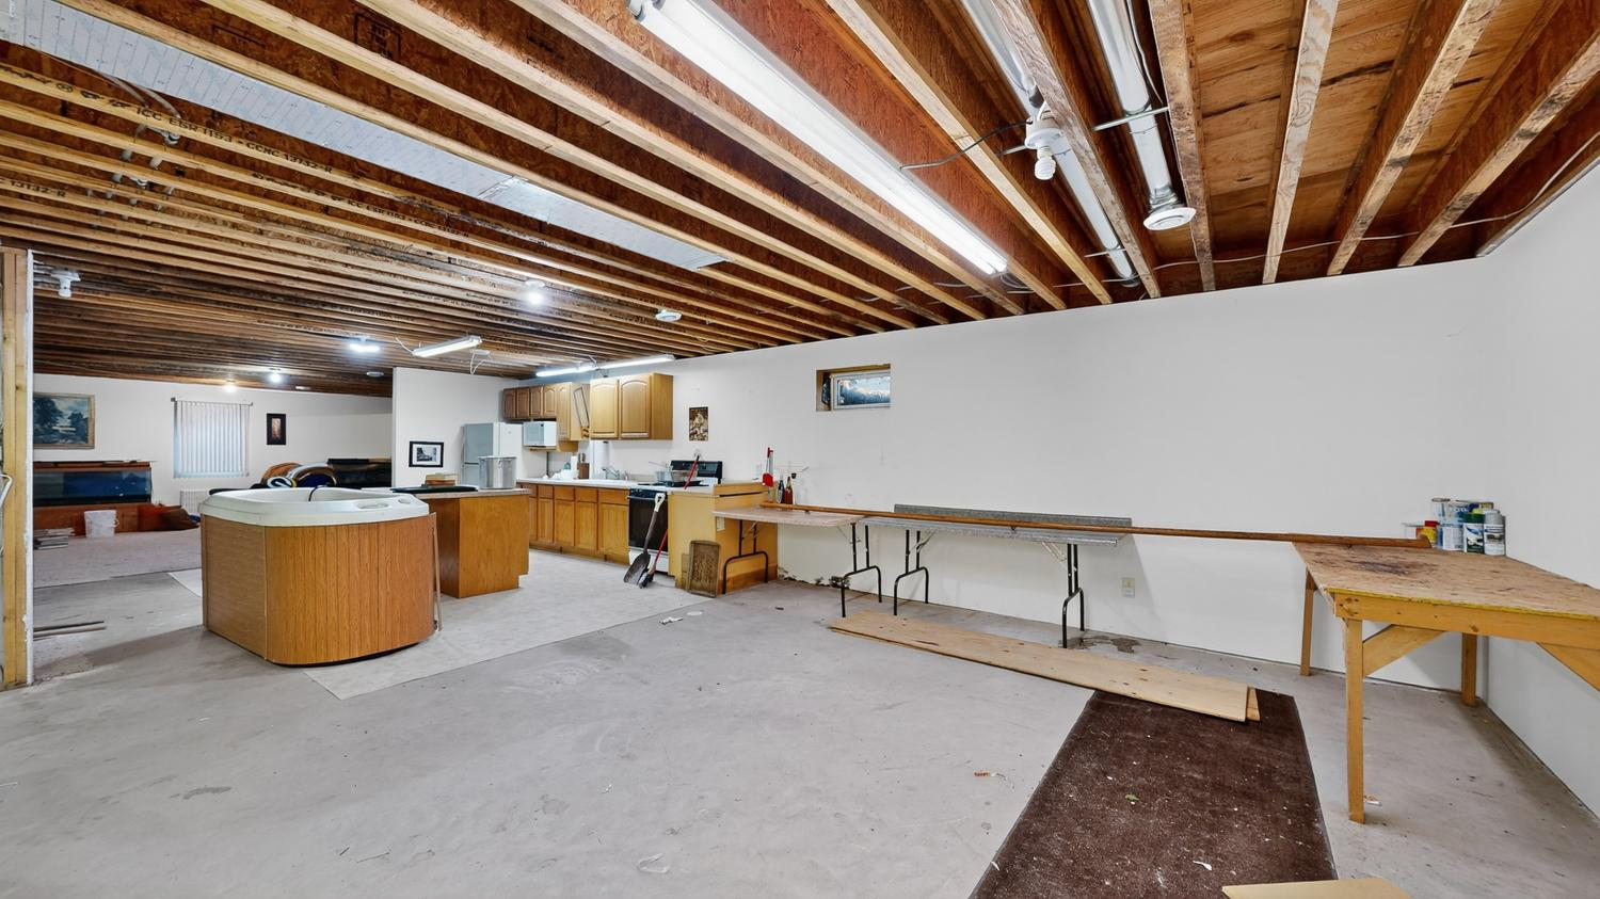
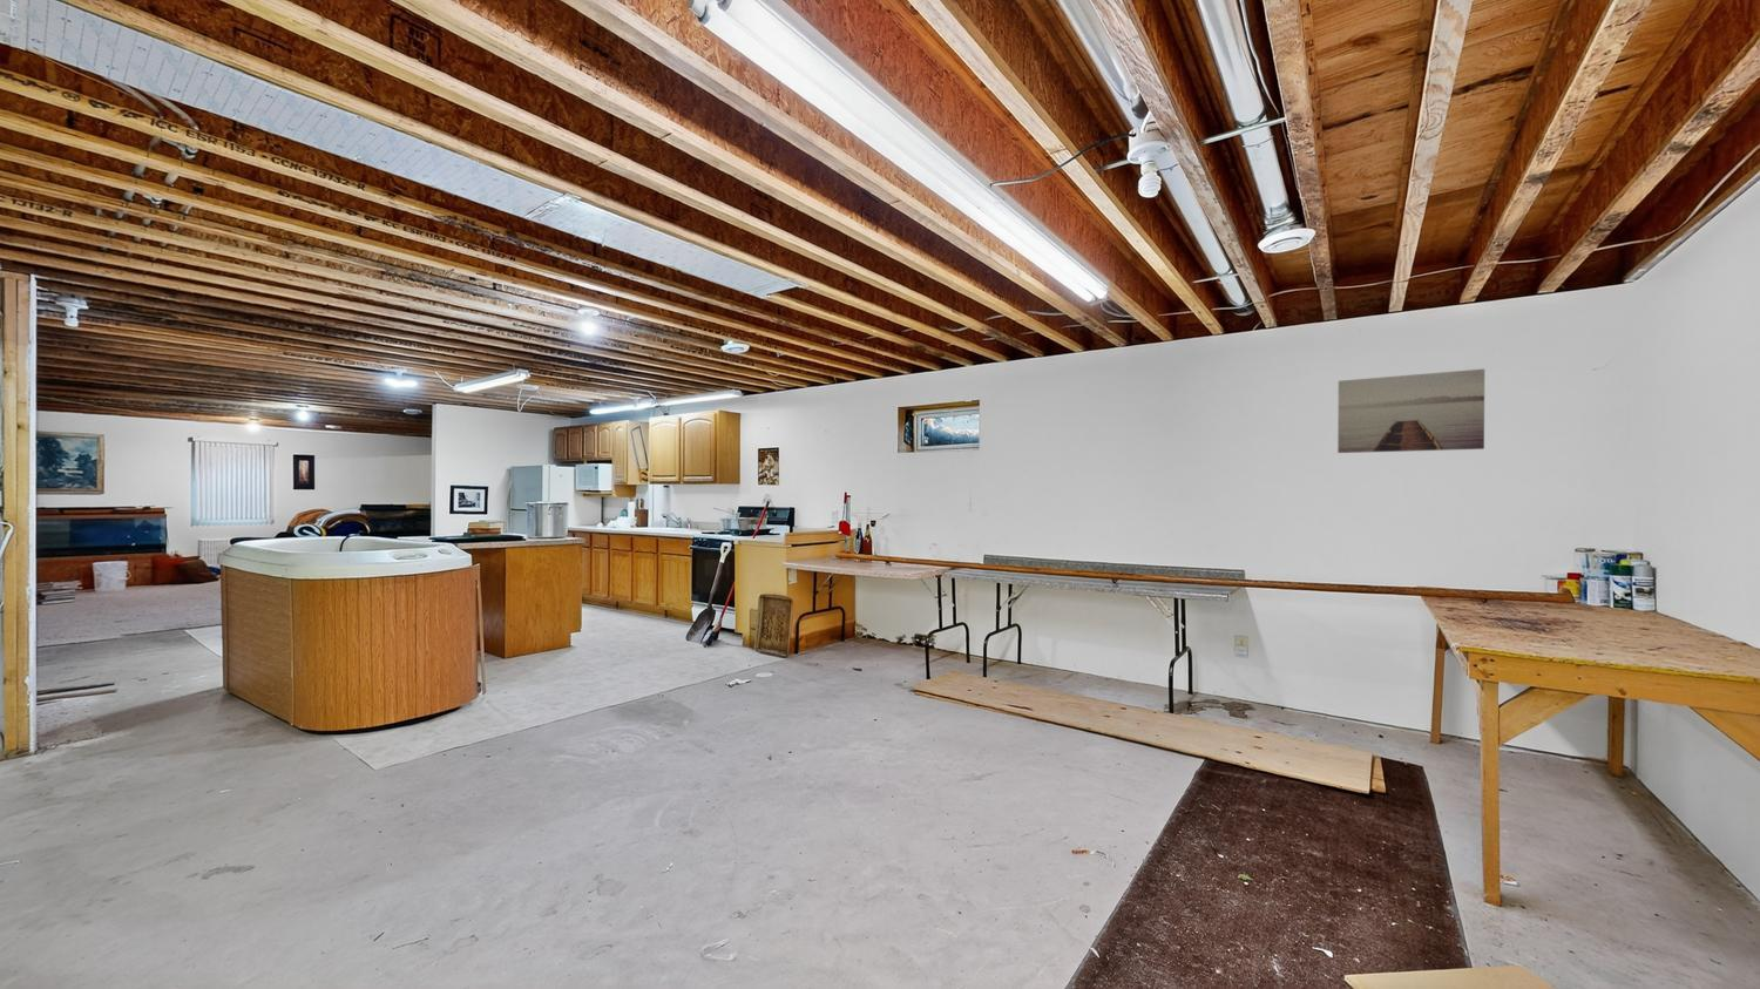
+ wall art [1337,368,1486,455]
